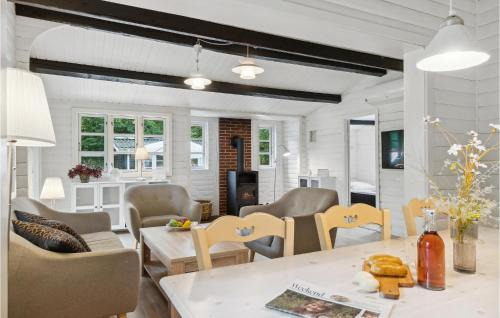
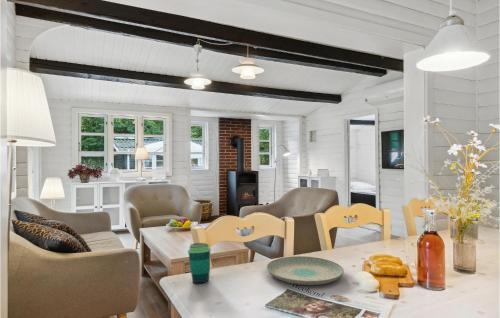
+ plate [266,255,345,286]
+ cup [187,242,212,284]
